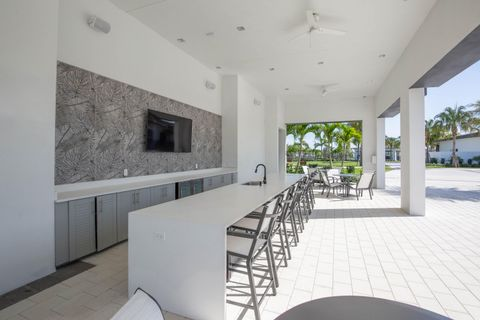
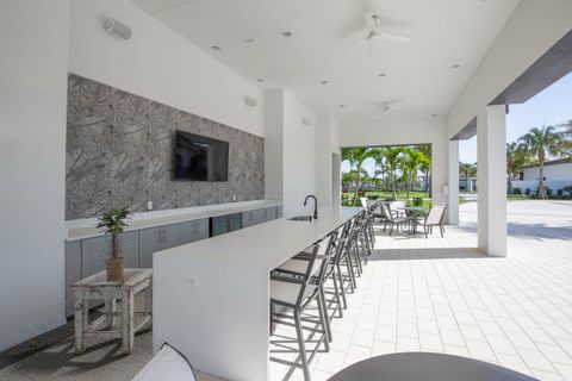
+ potted plant [93,205,135,280]
+ stool [68,267,154,355]
